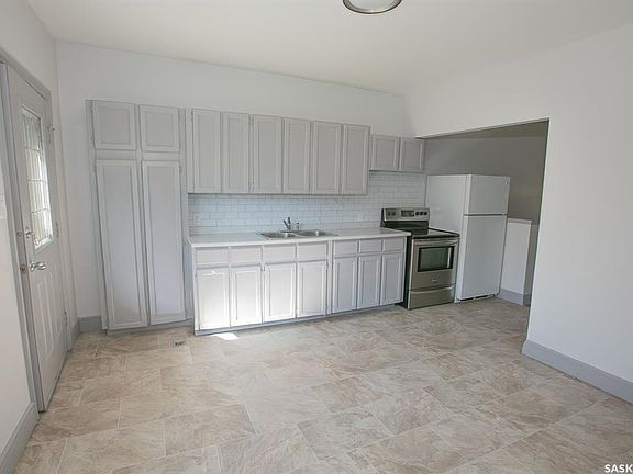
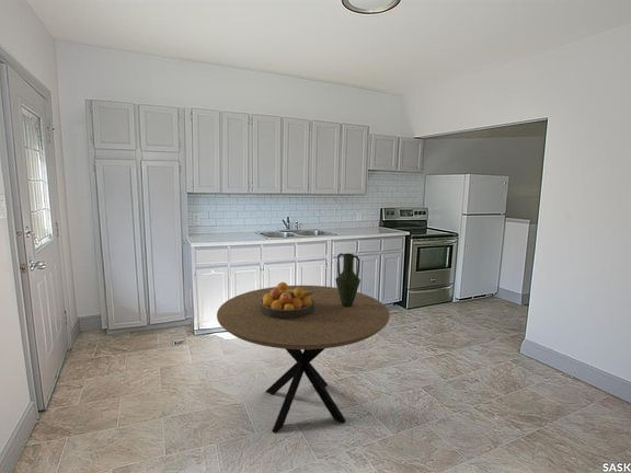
+ dining table [216,285,391,434]
+ fruit bowl [260,281,316,319]
+ vase [335,252,362,307]
